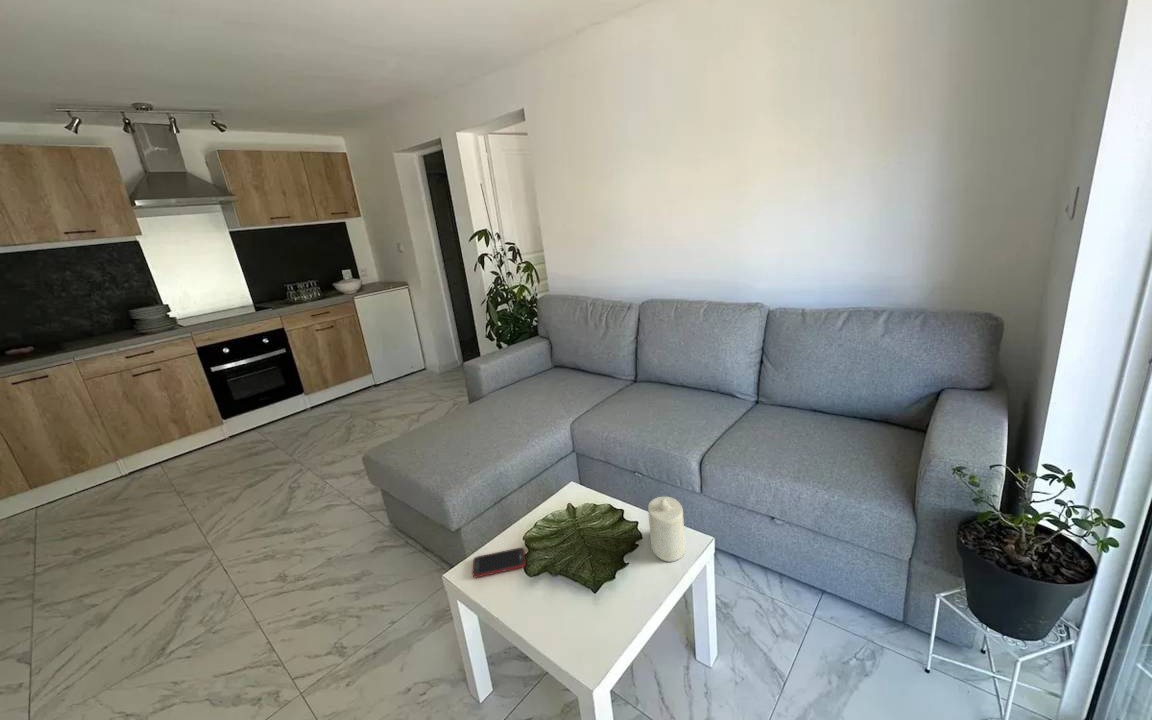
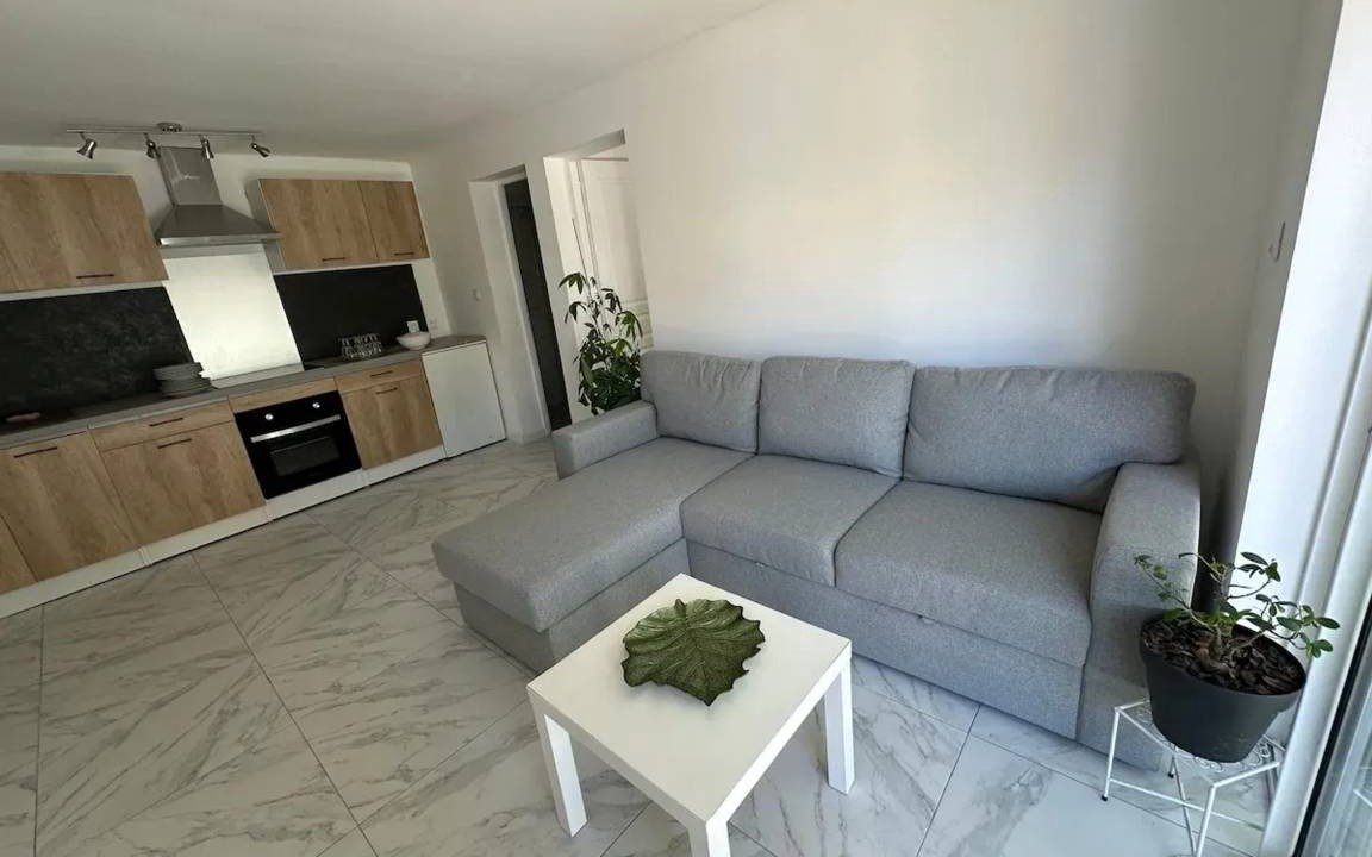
- cell phone [472,547,526,579]
- candle [647,496,687,563]
